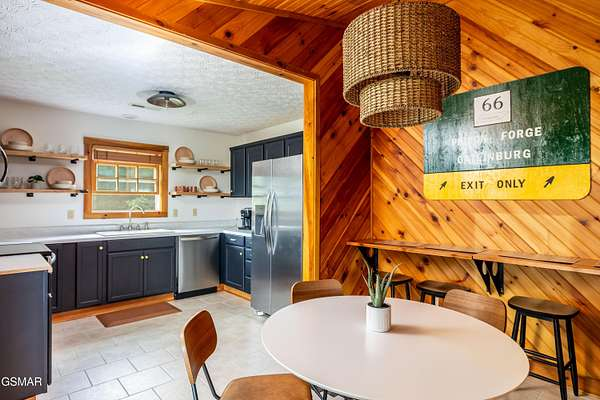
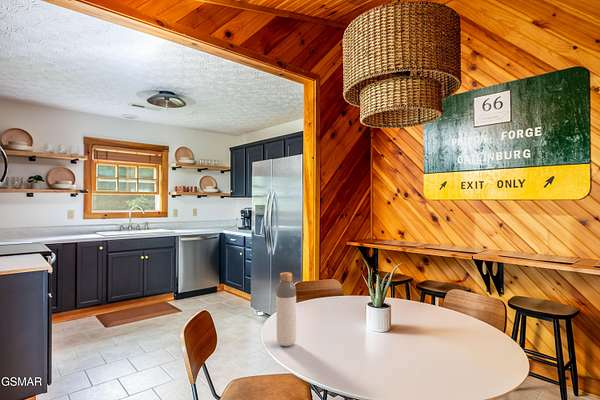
+ bottle [275,271,297,347]
